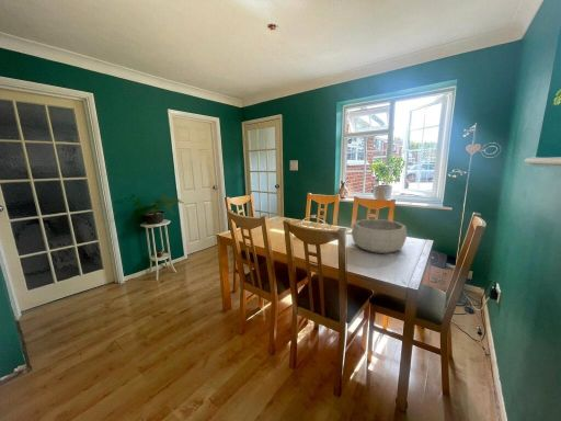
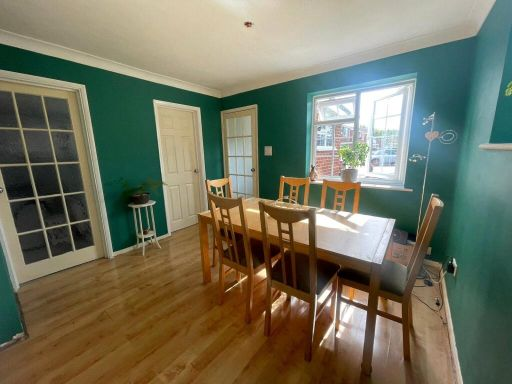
- decorative bowl [351,218,408,254]
